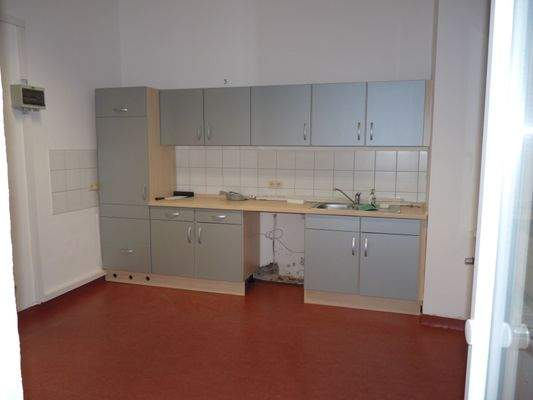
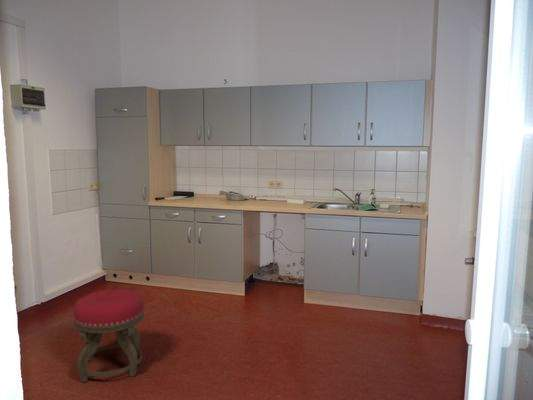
+ stool [72,289,145,383]
